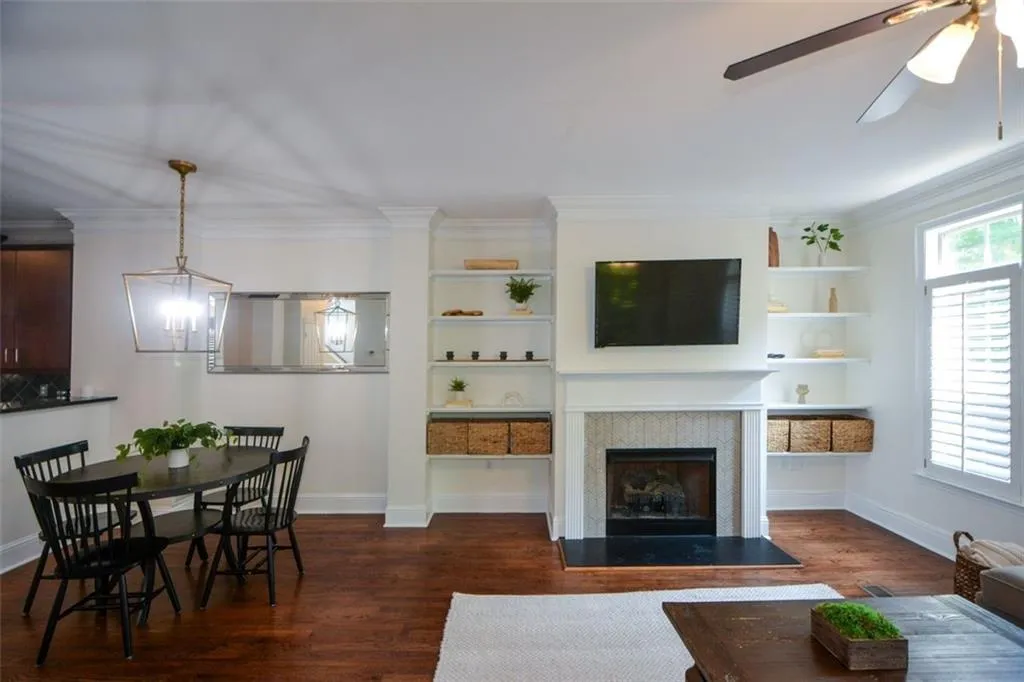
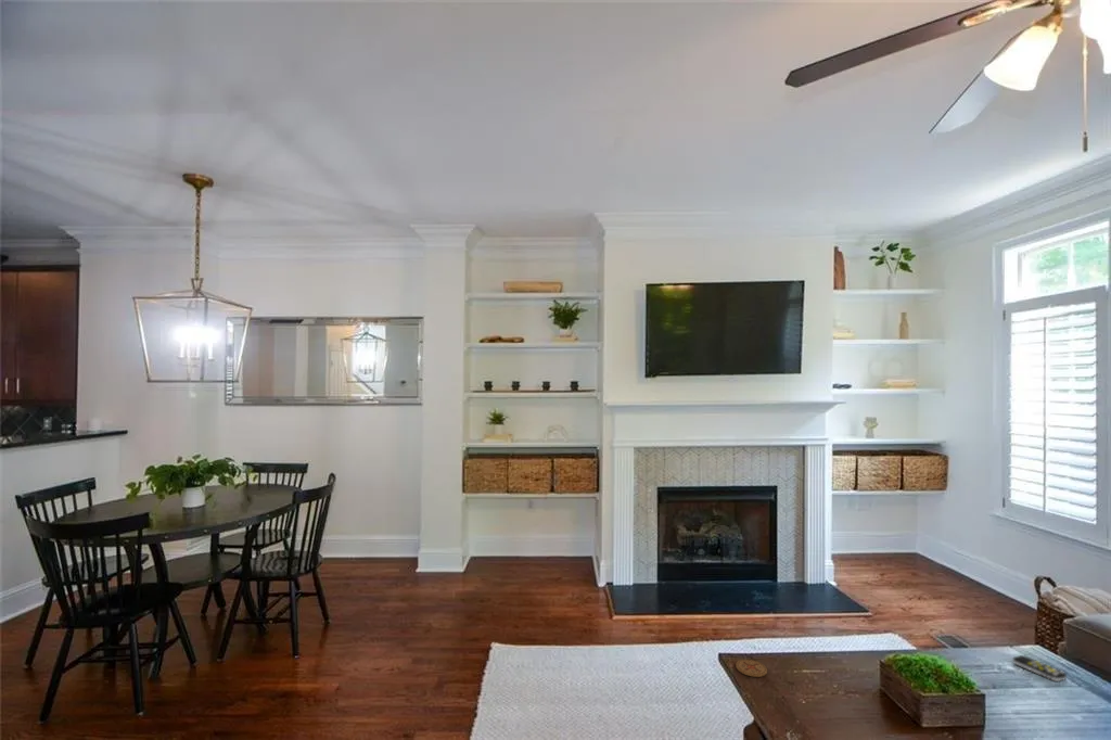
+ coaster [735,659,768,678]
+ remote control [1011,654,1068,682]
